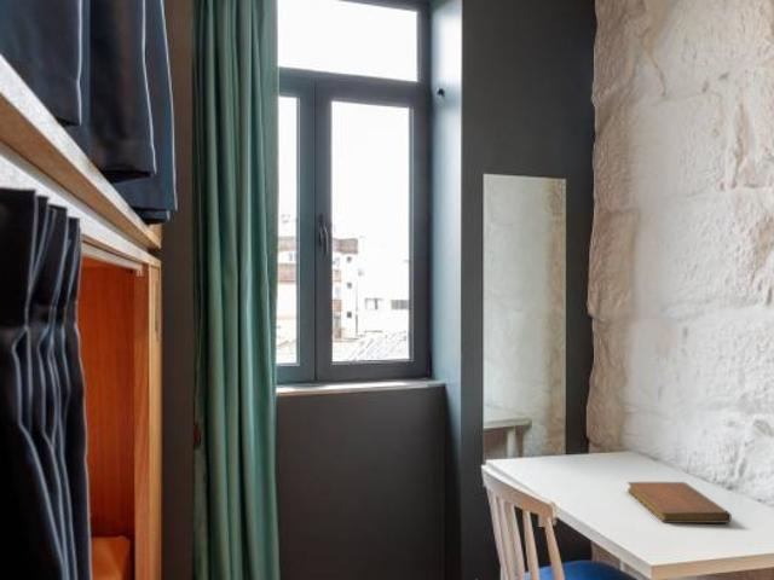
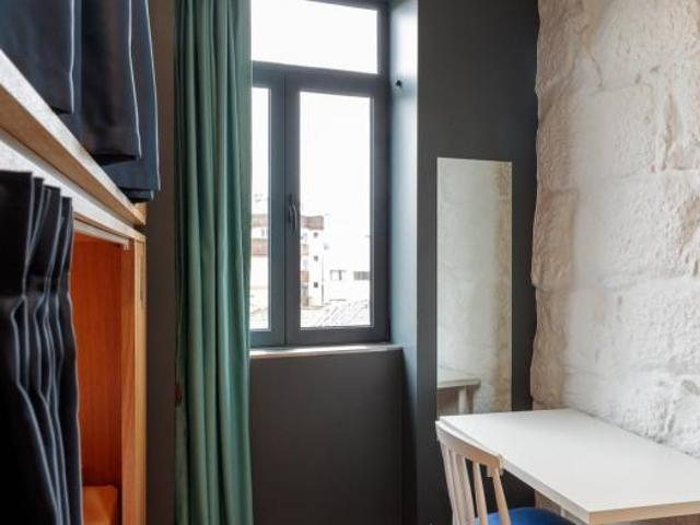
- notebook [626,481,733,524]
